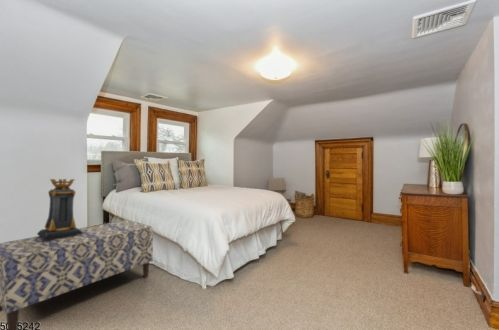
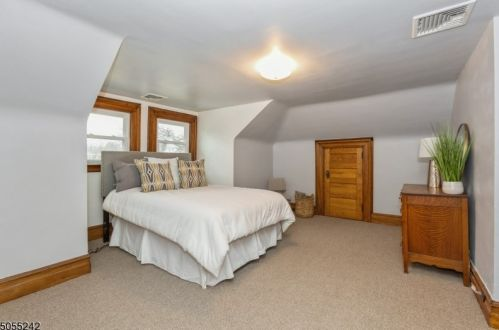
- bench [0,219,154,330]
- pedestal [36,178,83,239]
